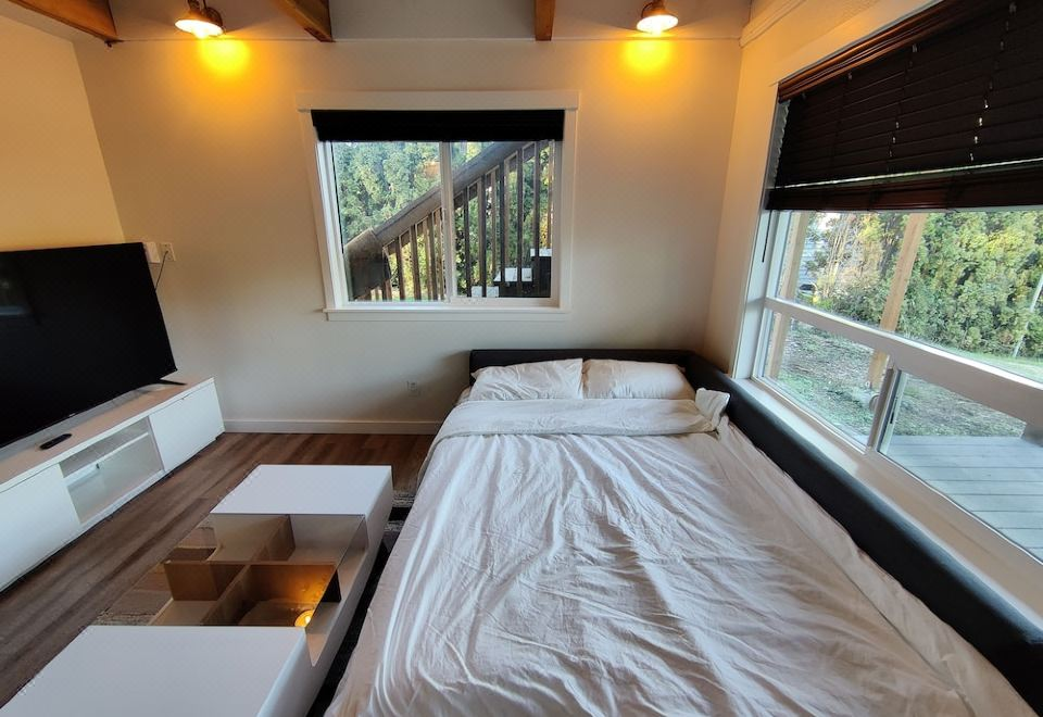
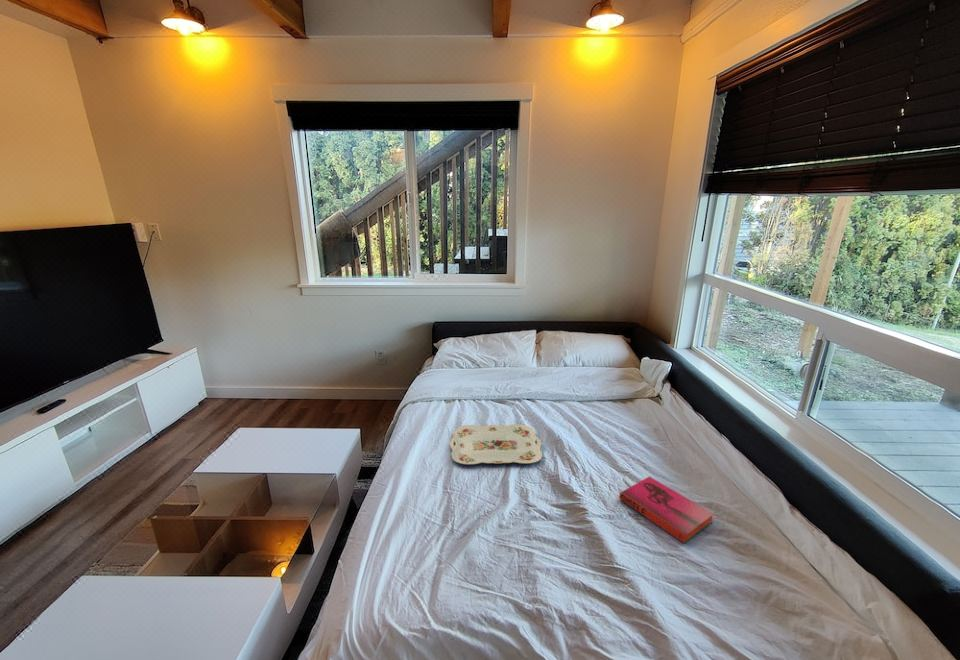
+ hardback book [618,475,715,545]
+ serving tray [448,423,543,466]
